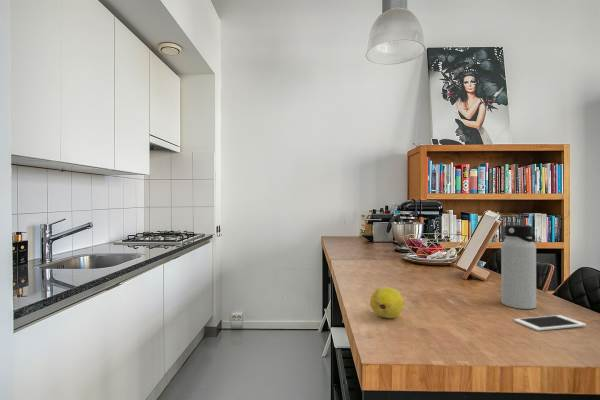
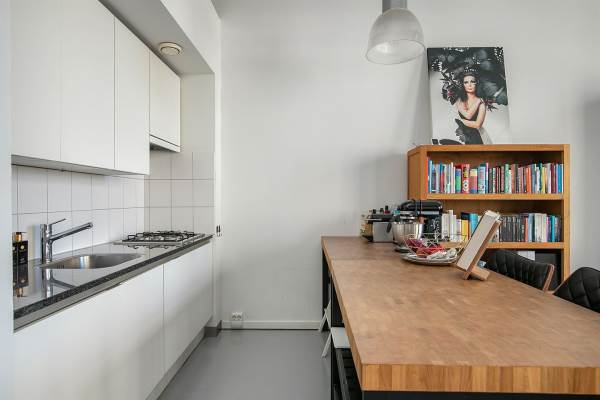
- cell phone [513,314,587,332]
- water bottle [500,224,537,310]
- fruit [369,286,405,319]
